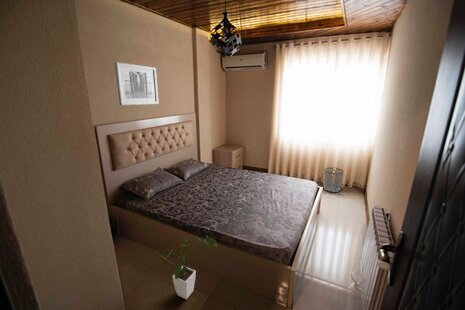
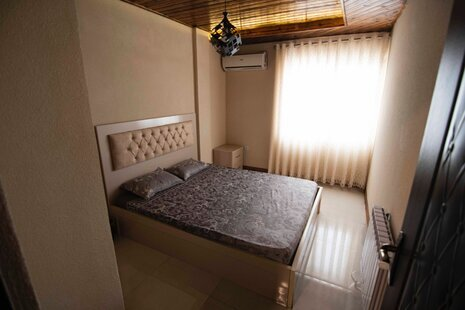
- waste bin [322,166,344,193]
- wall art [114,61,160,106]
- house plant [155,233,218,300]
